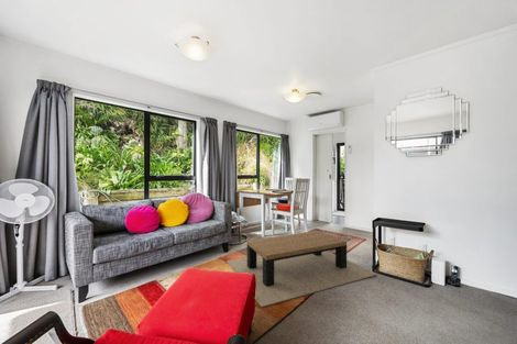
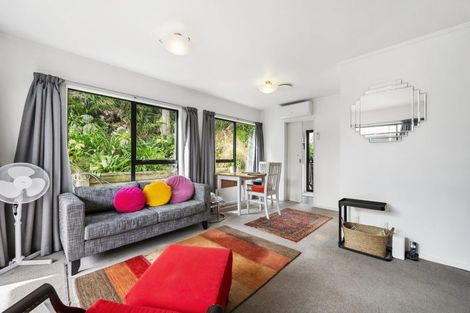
- coffee table [226,230,378,308]
